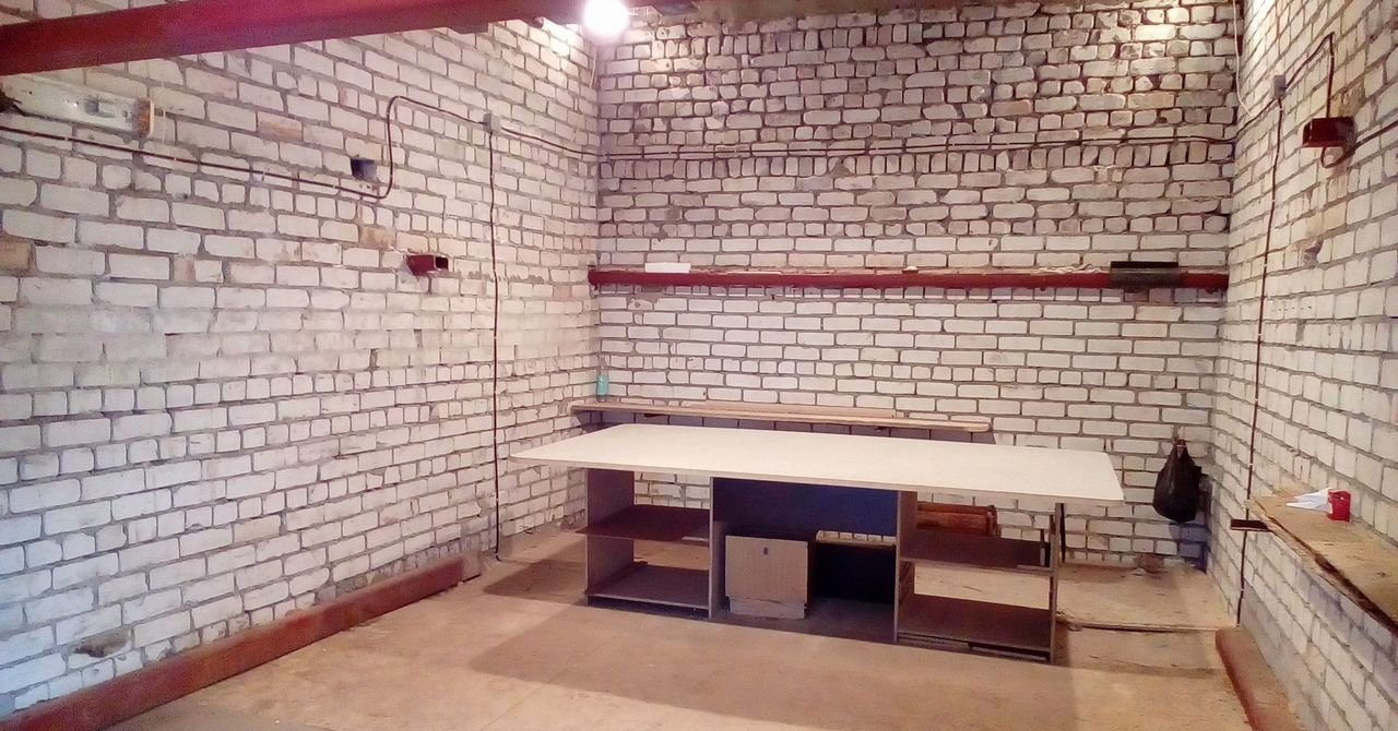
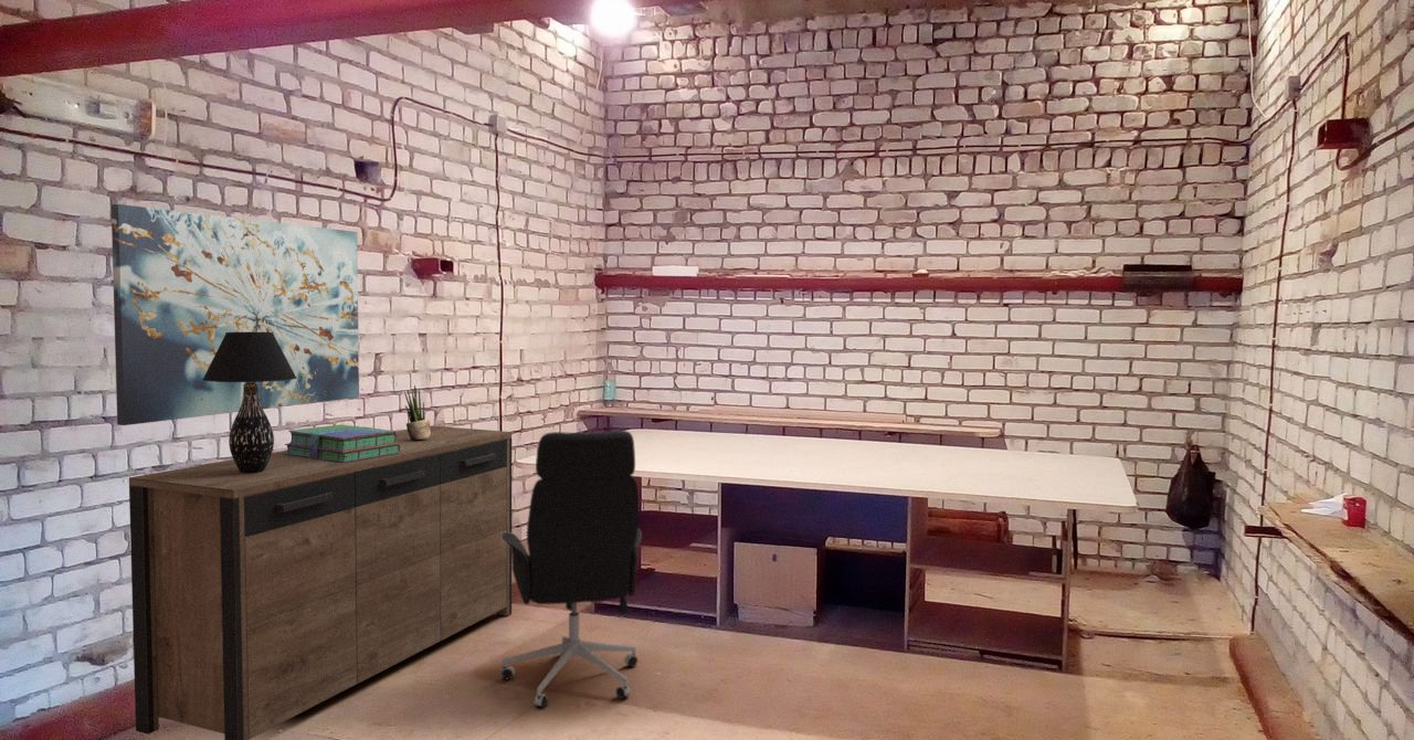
+ office chair [499,430,643,709]
+ potted plant [403,384,431,441]
+ stack of books [284,423,401,463]
+ sideboard [128,424,513,740]
+ table lamp [202,332,297,473]
+ wall art [110,203,360,426]
